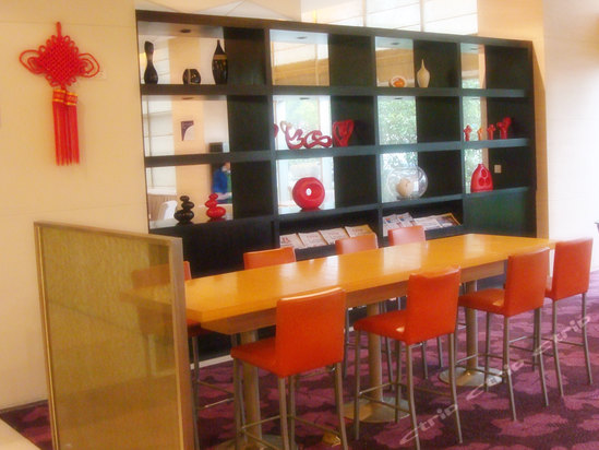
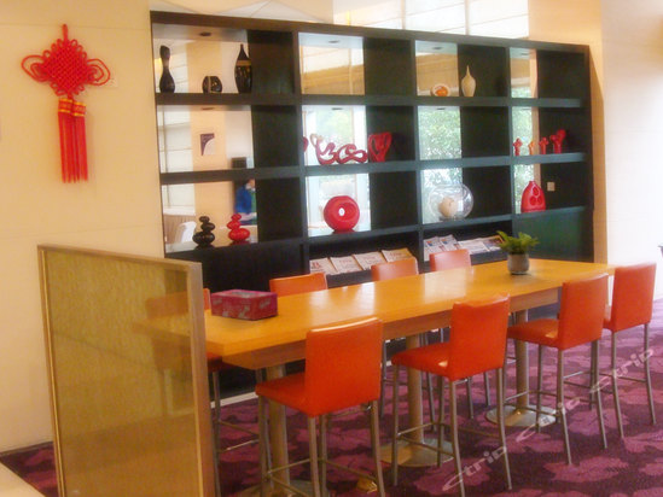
+ tissue box [209,288,279,322]
+ potted plant [493,230,542,274]
